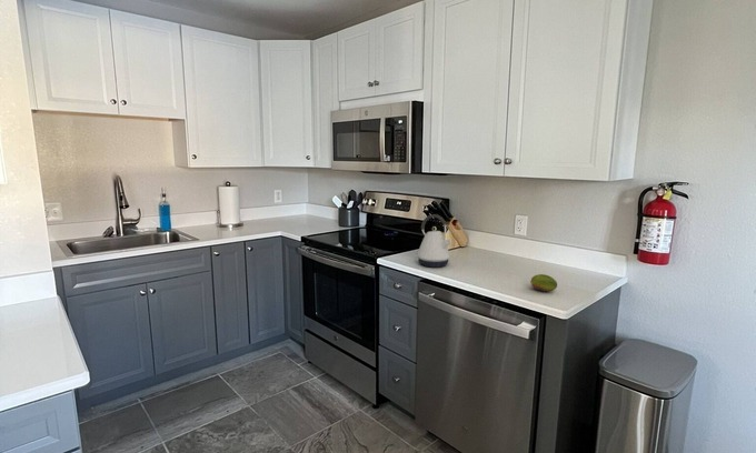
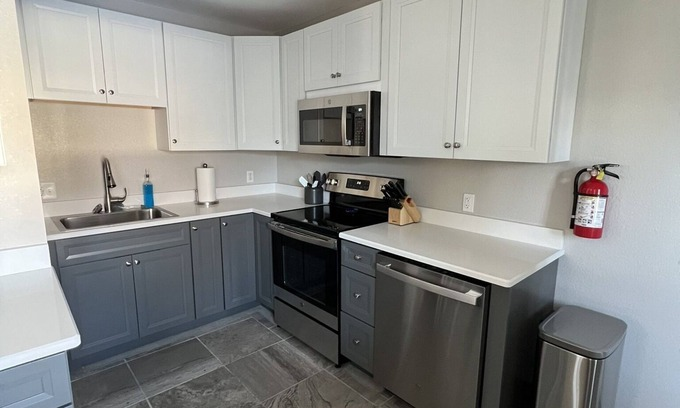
- fruit [529,273,558,293]
- kettle [416,213,452,269]
